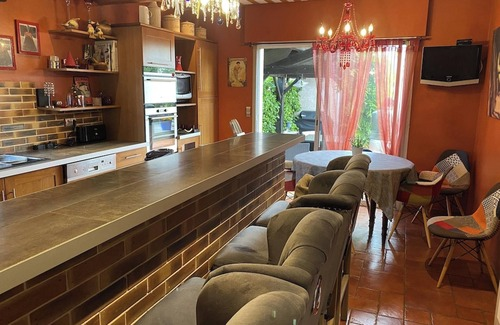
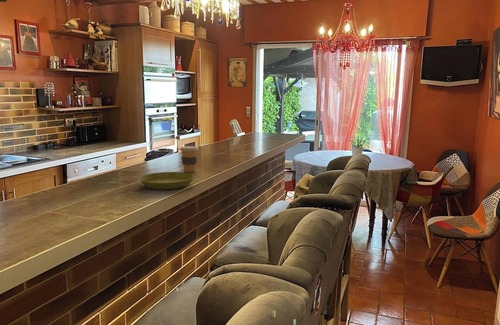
+ saucer [139,171,195,190]
+ coffee cup [179,145,199,173]
